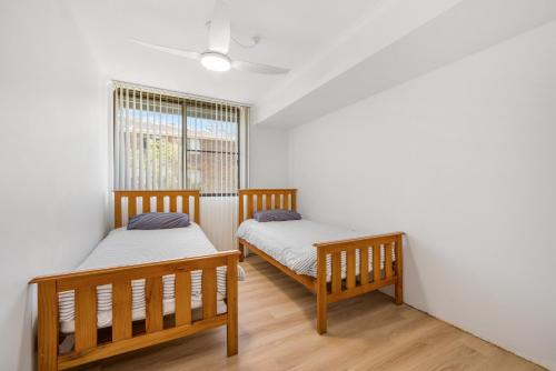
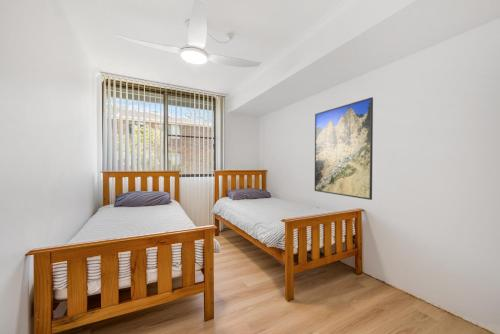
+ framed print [314,96,374,201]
